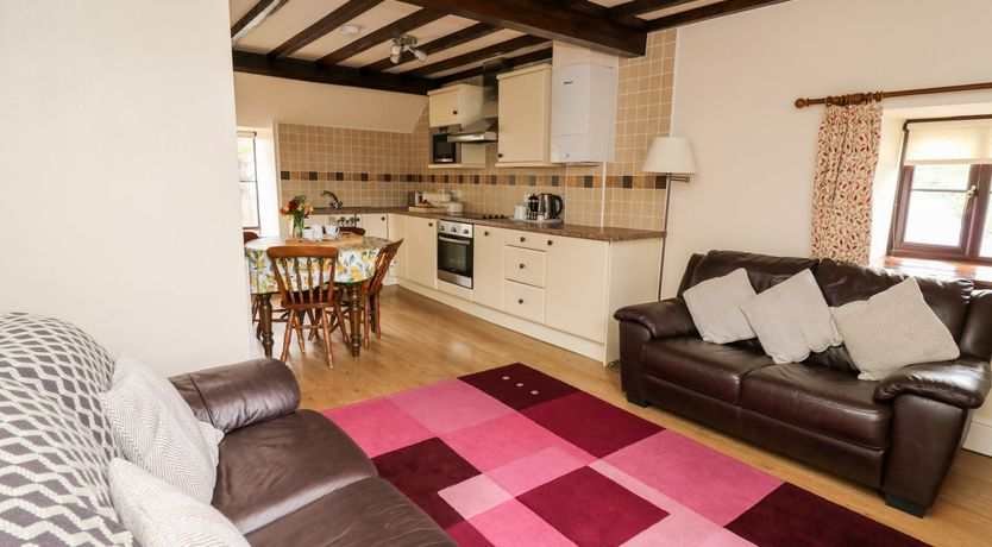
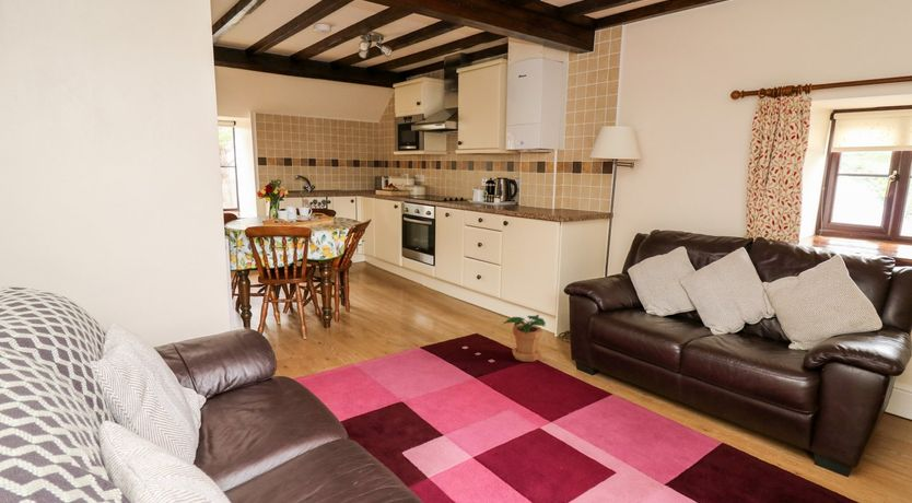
+ potted plant [502,314,547,363]
